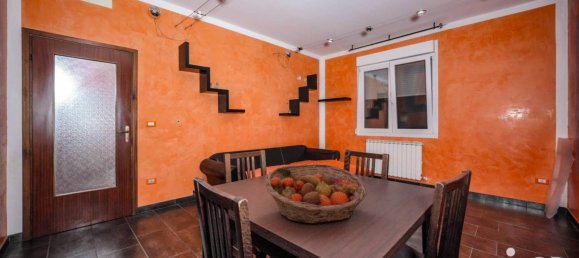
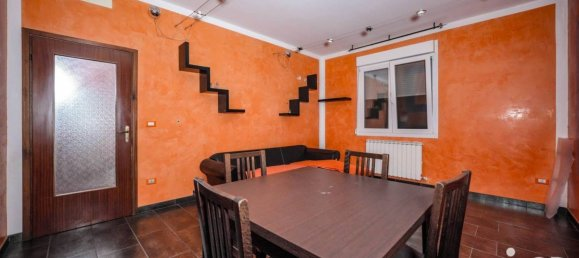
- fruit basket [264,163,368,225]
